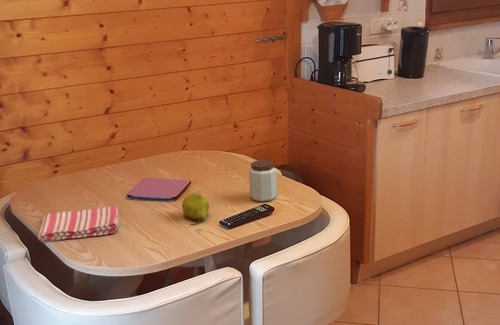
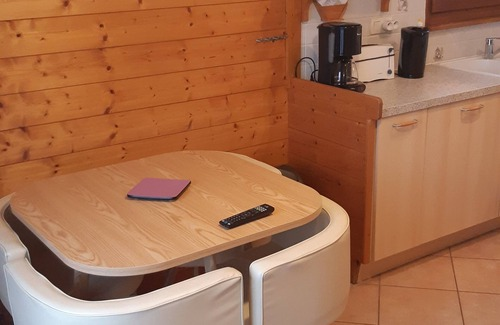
- dish towel [37,205,119,243]
- fruit [181,192,210,226]
- peanut butter [248,159,278,203]
